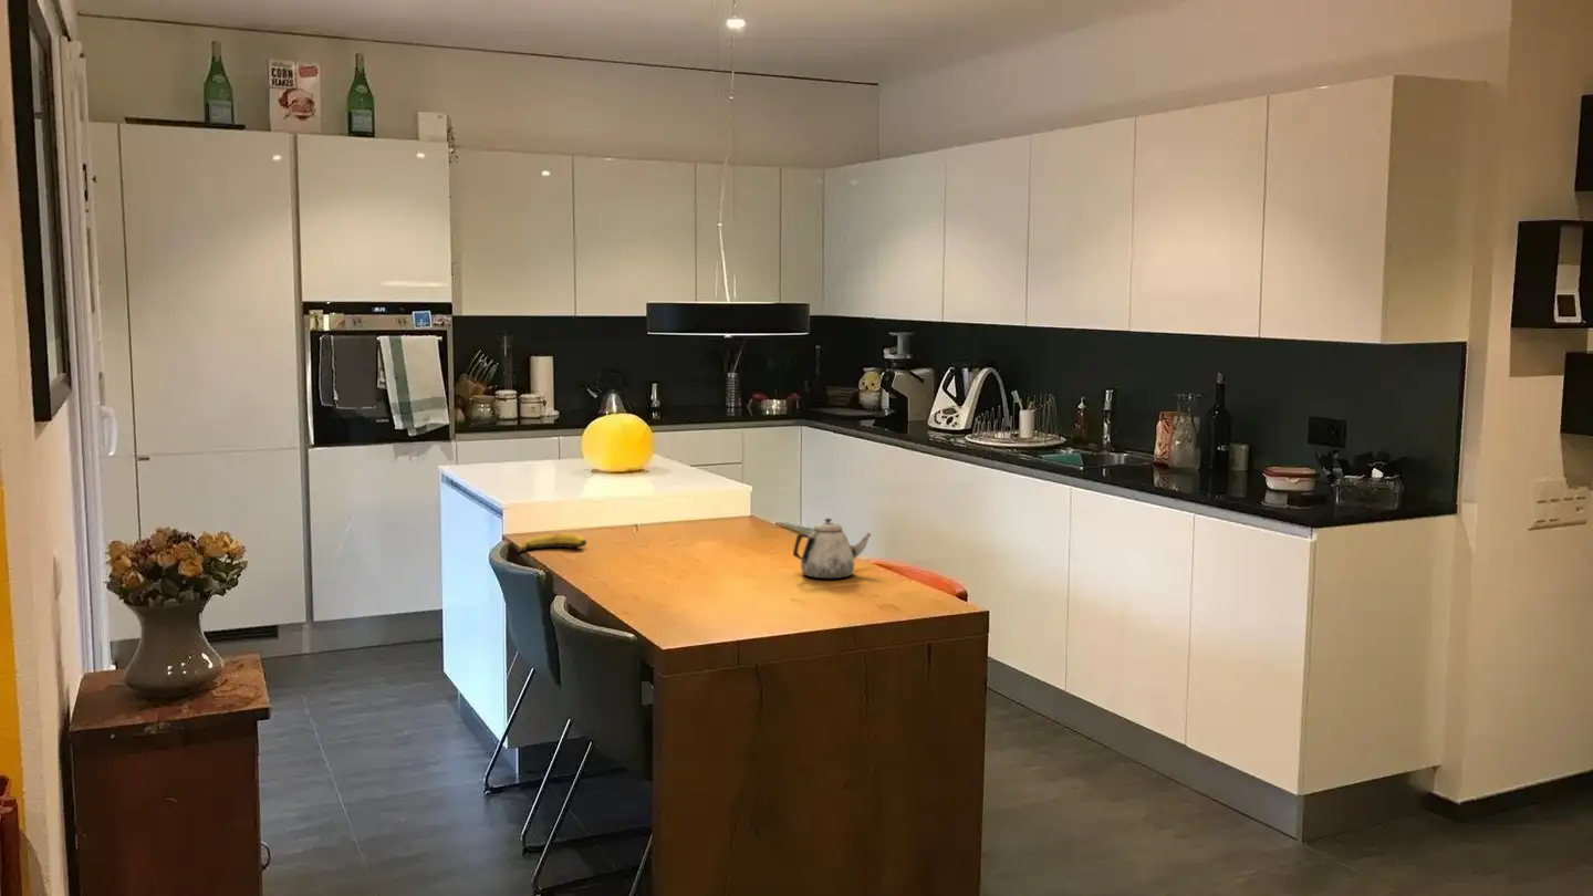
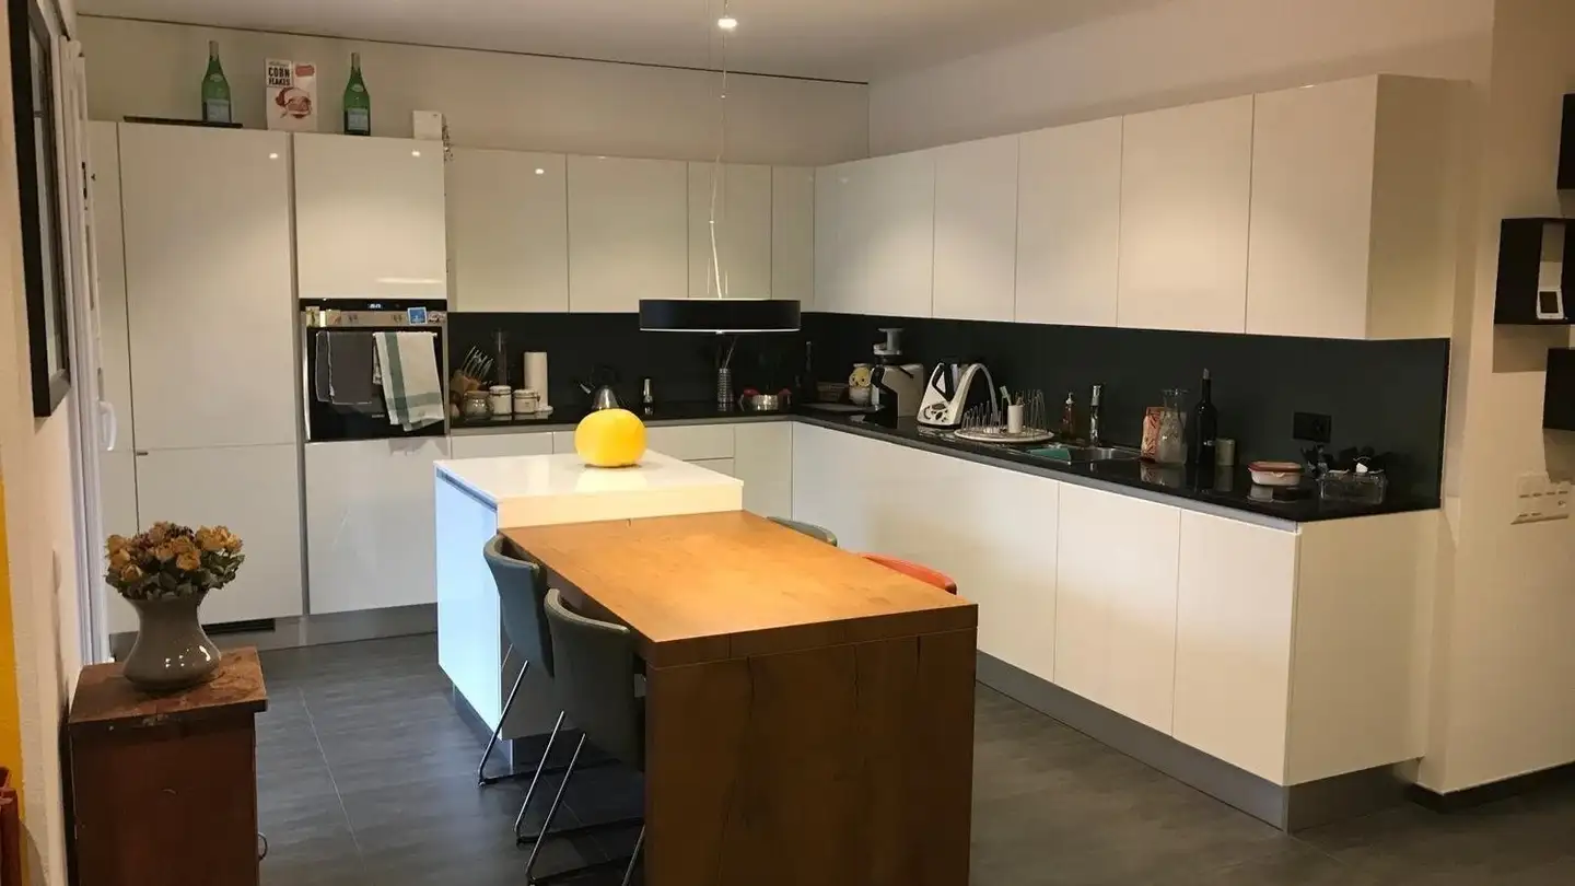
- teapot [792,518,872,580]
- banana [517,532,587,554]
